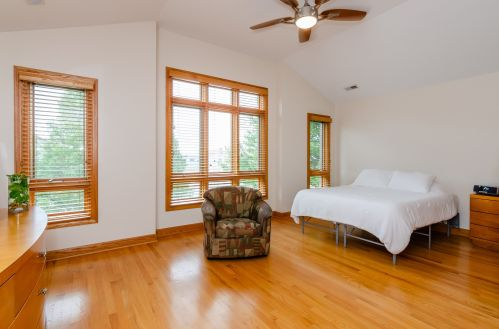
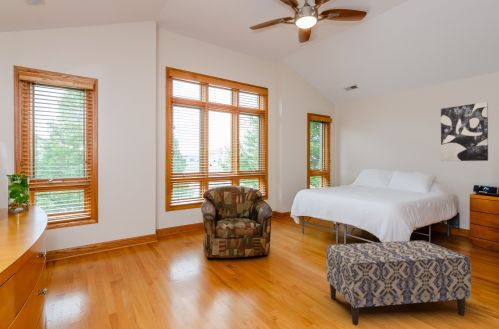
+ wall art [440,101,489,162]
+ bench [325,240,472,326]
